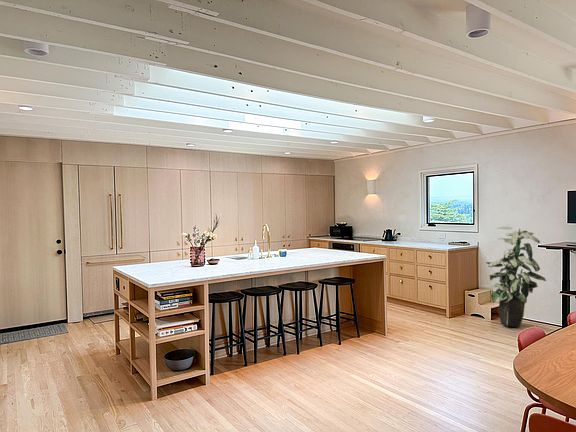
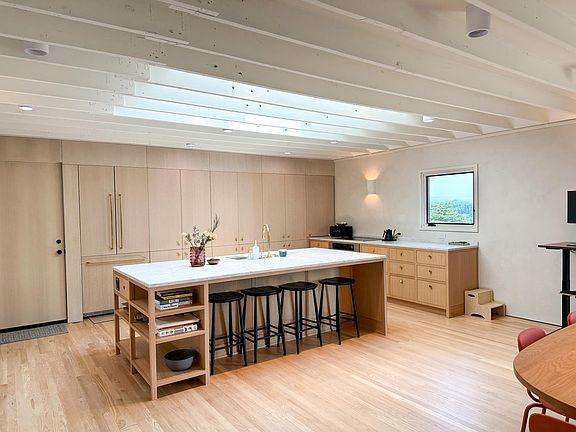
- indoor plant [485,225,547,329]
